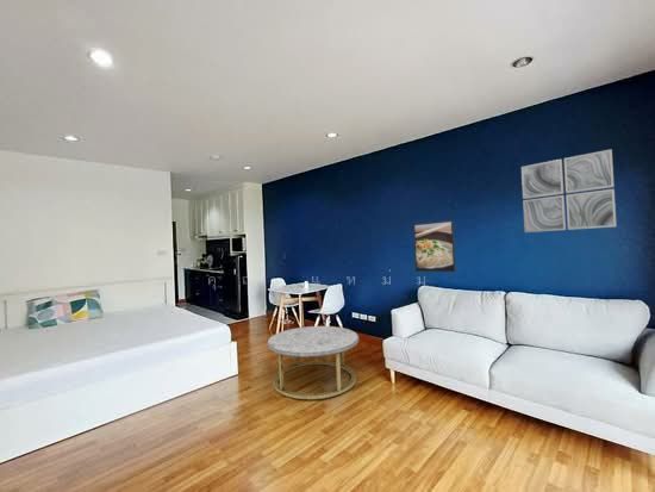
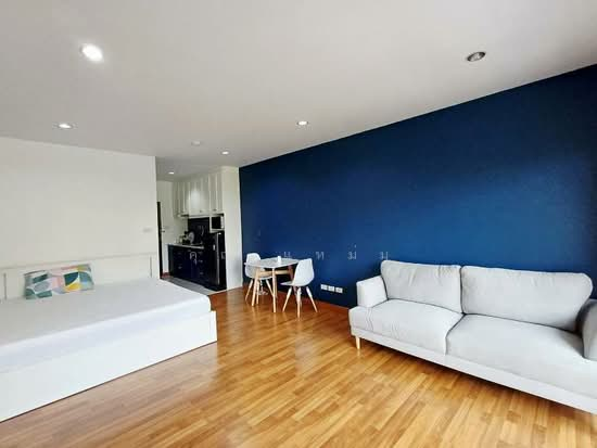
- coffee table [267,325,360,400]
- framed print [412,219,457,274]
- wall art [520,148,618,233]
